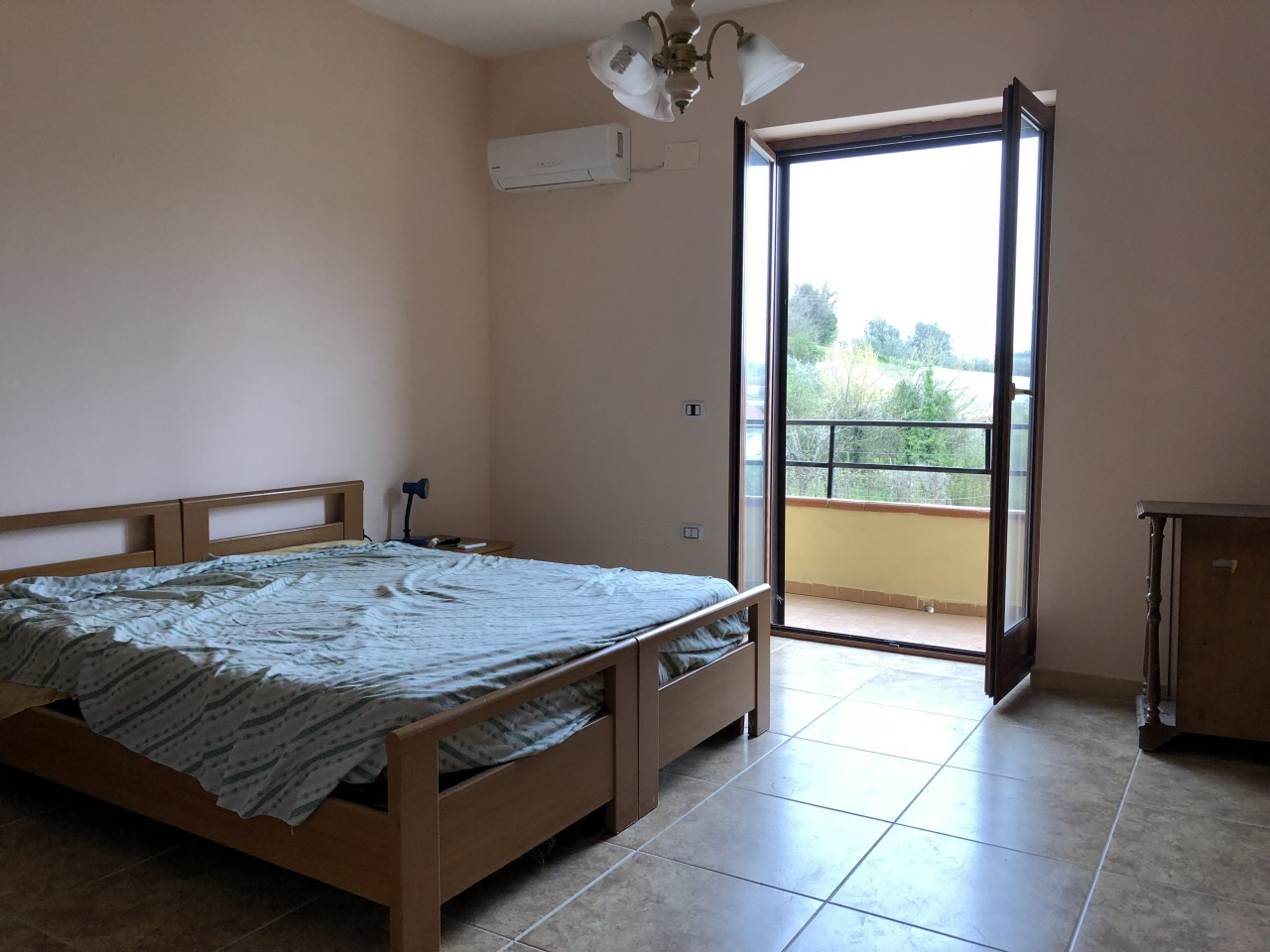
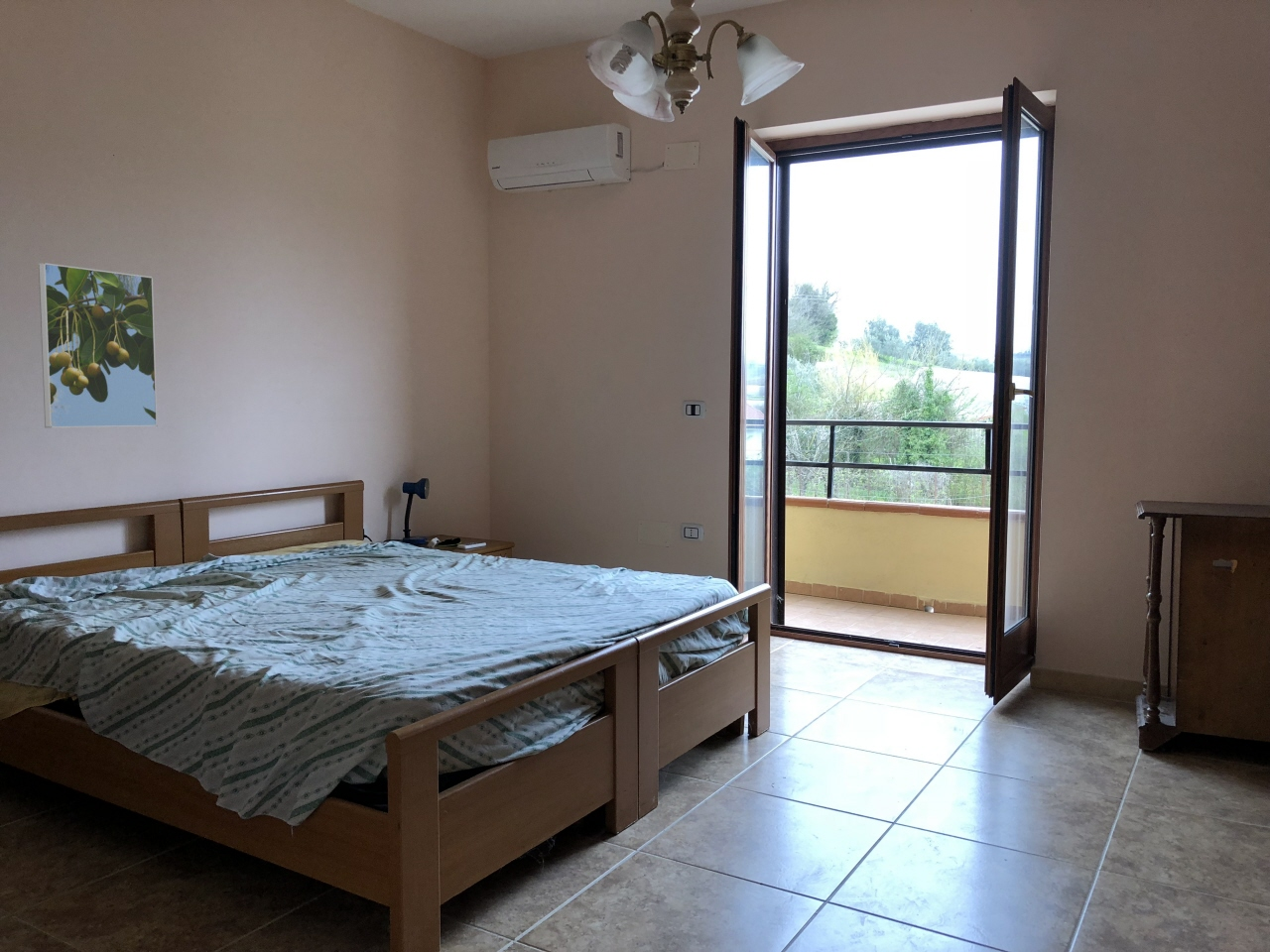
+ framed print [38,262,158,428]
